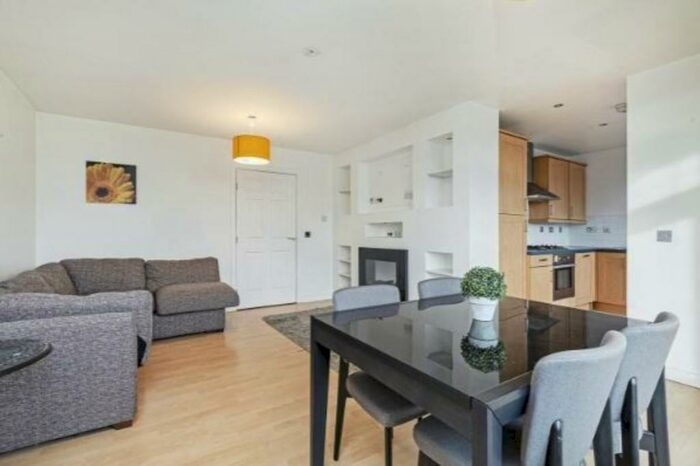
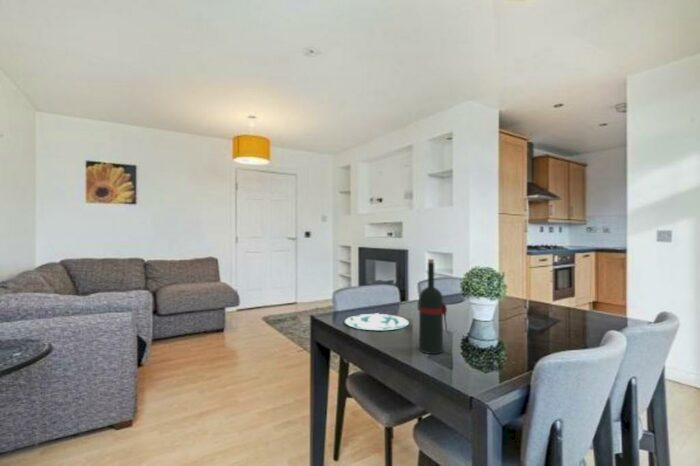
+ wine bottle [418,258,451,355]
+ plate [343,312,410,331]
